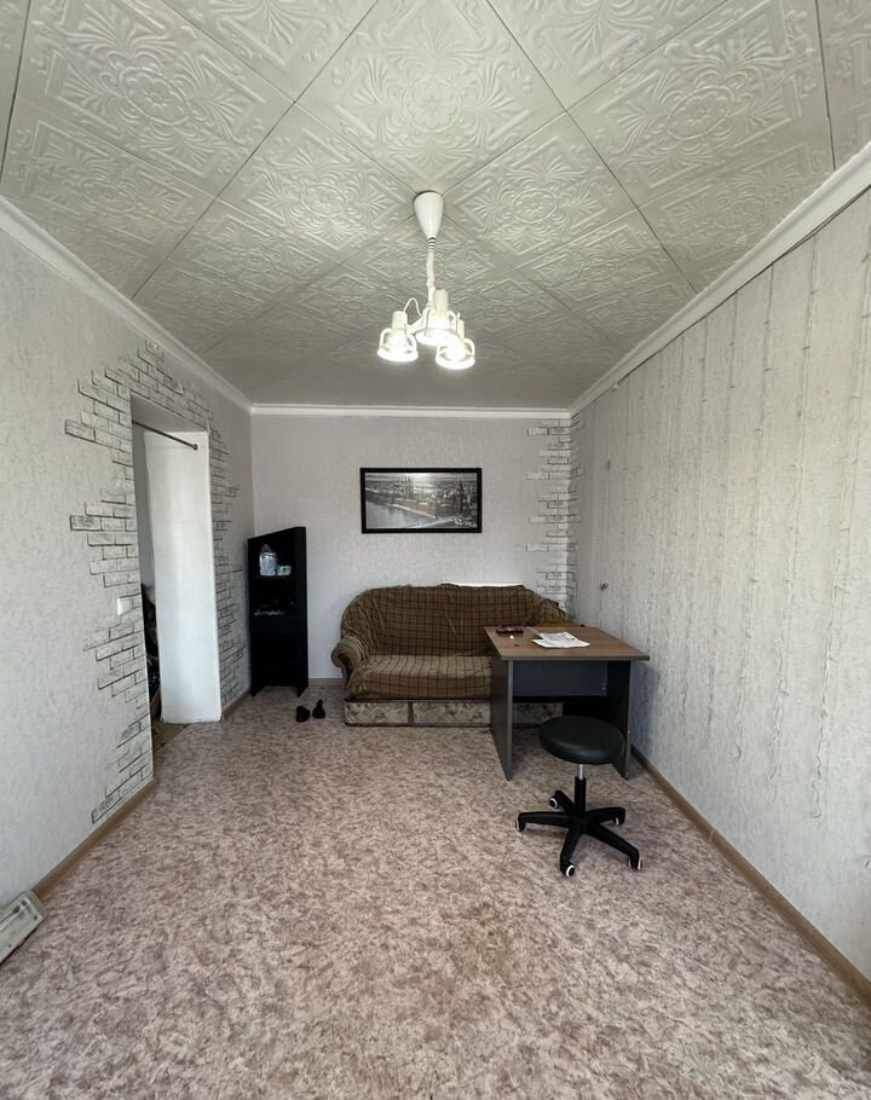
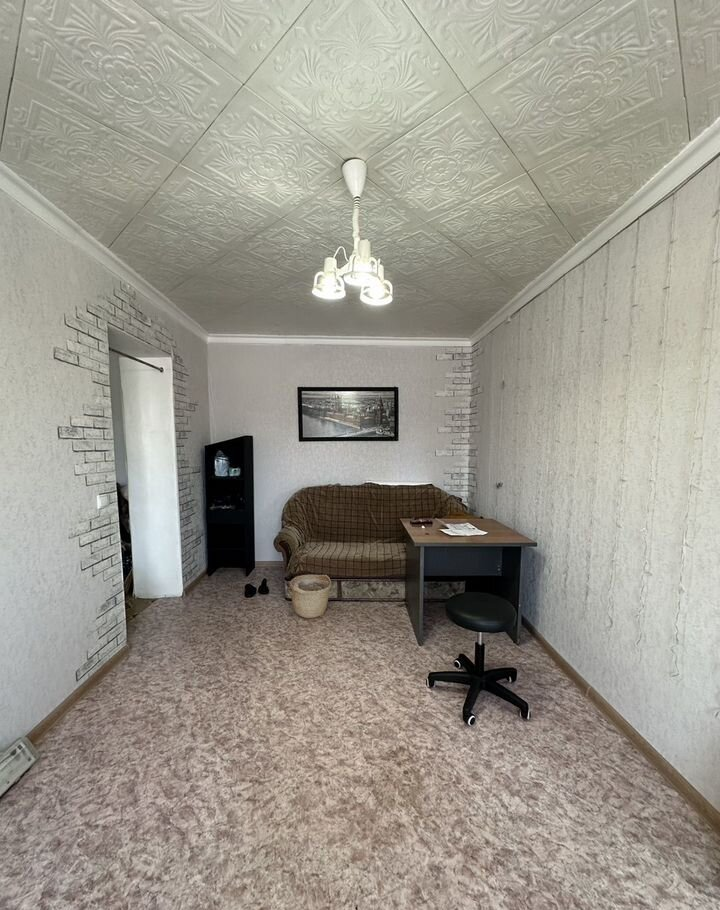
+ basket [289,574,332,619]
